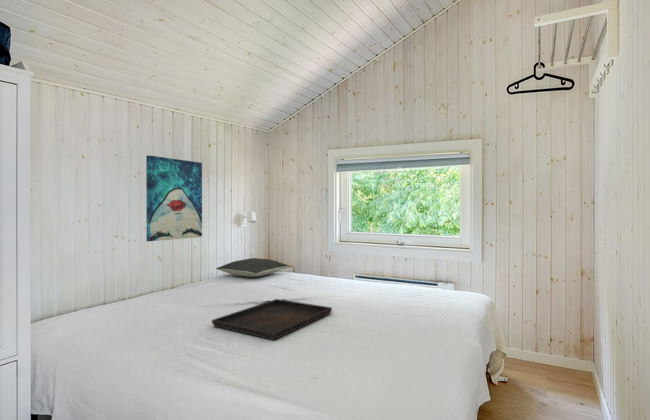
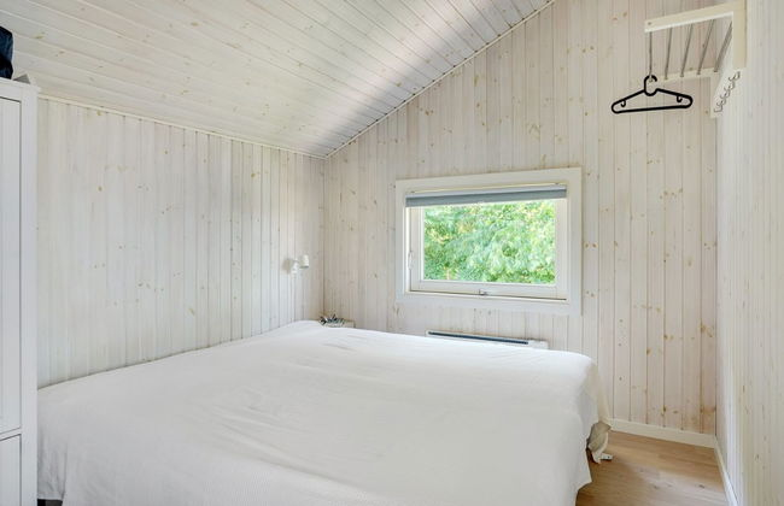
- pillow [215,257,289,278]
- wall art [145,154,203,242]
- serving tray [211,298,333,341]
